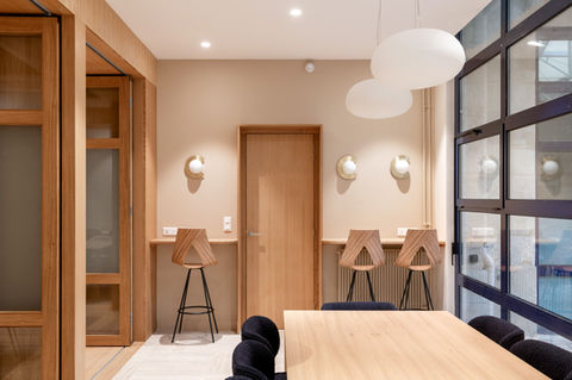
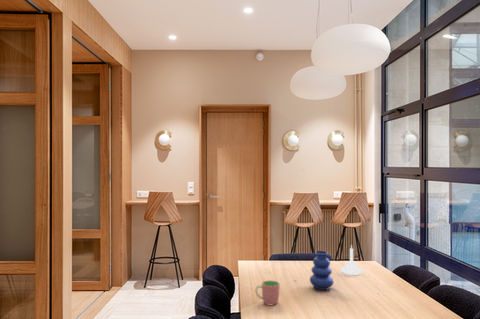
+ vase [309,250,334,291]
+ cup [254,279,281,306]
+ candle holder [339,243,364,276]
